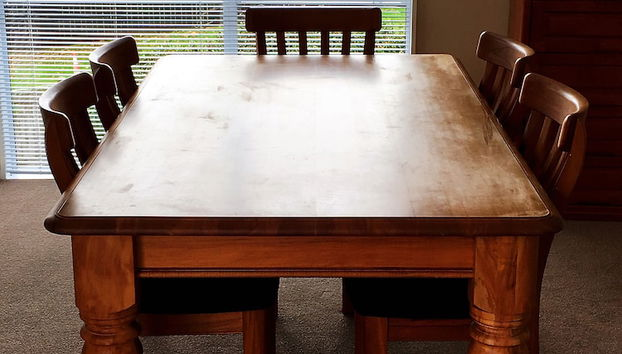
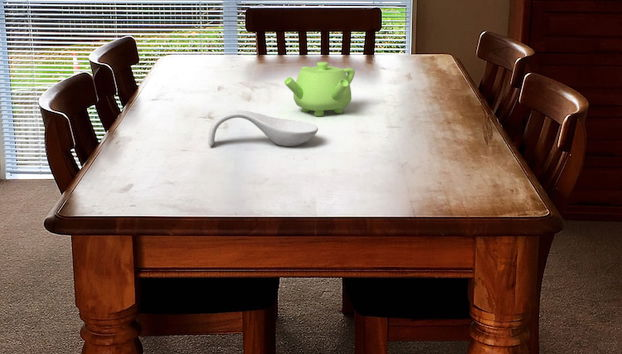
+ teapot [283,61,356,117]
+ spoon rest [207,109,319,147]
